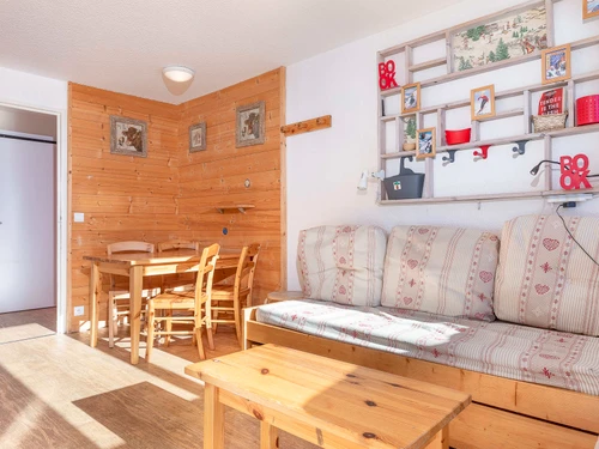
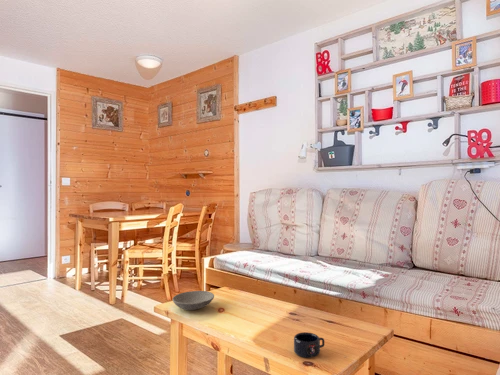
+ bowl [172,290,215,311]
+ mug [293,331,325,358]
